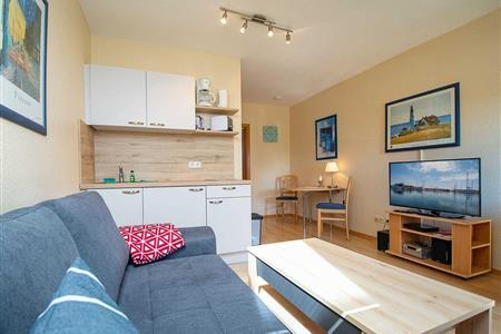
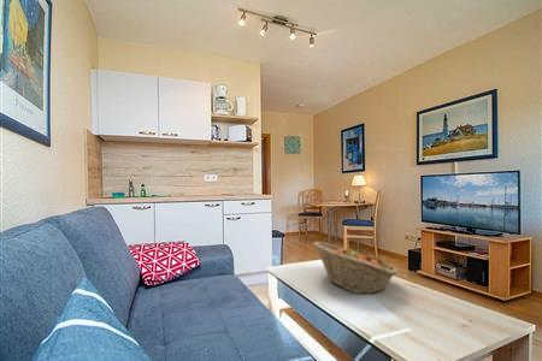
+ fruit basket [312,241,399,295]
